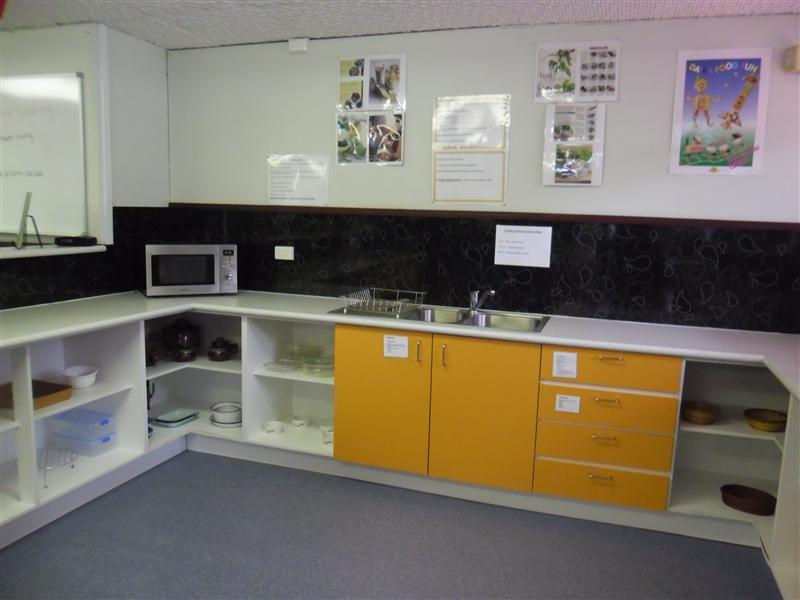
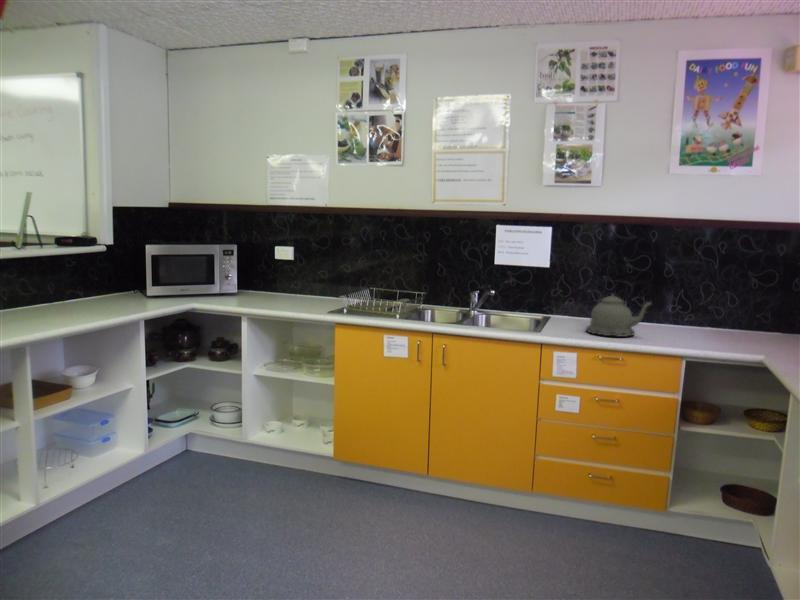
+ kettle [585,279,653,338]
